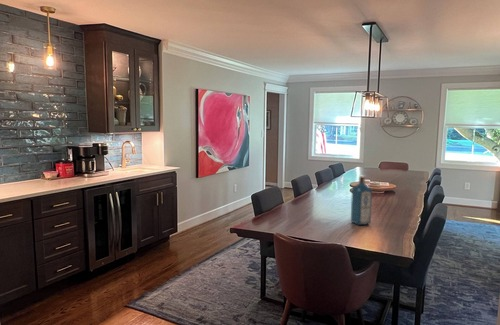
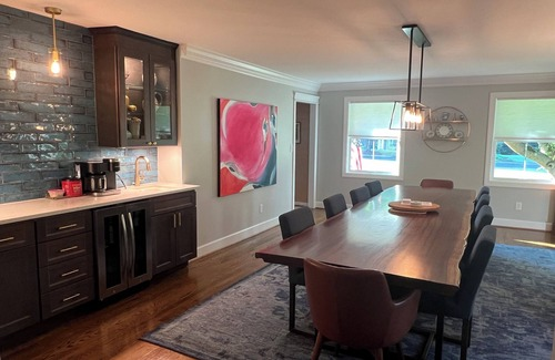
- liquor [350,175,373,226]
